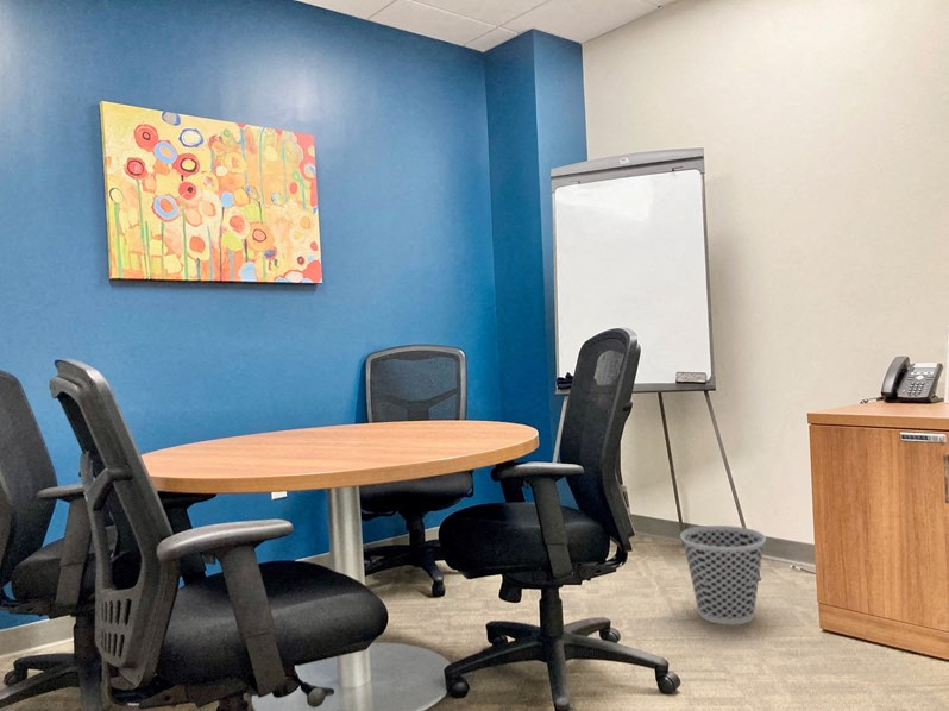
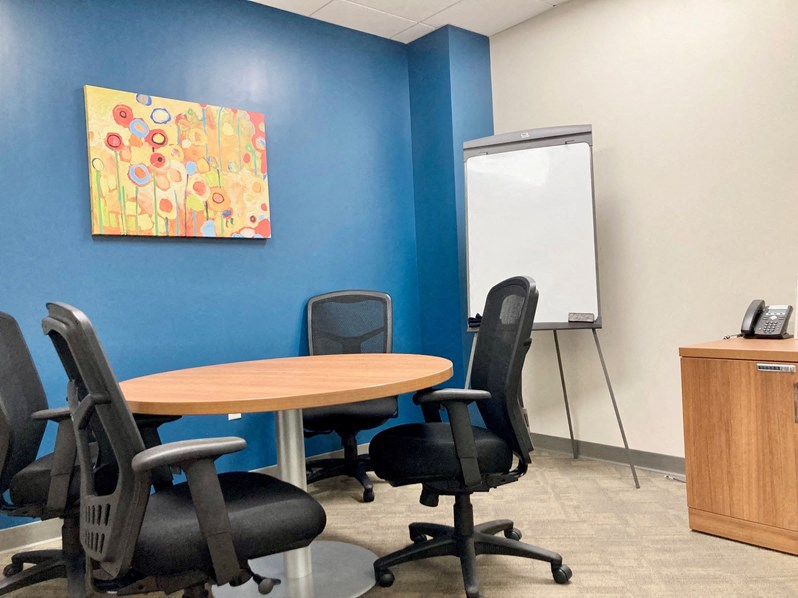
- wastebasket [679,524,767,627]
